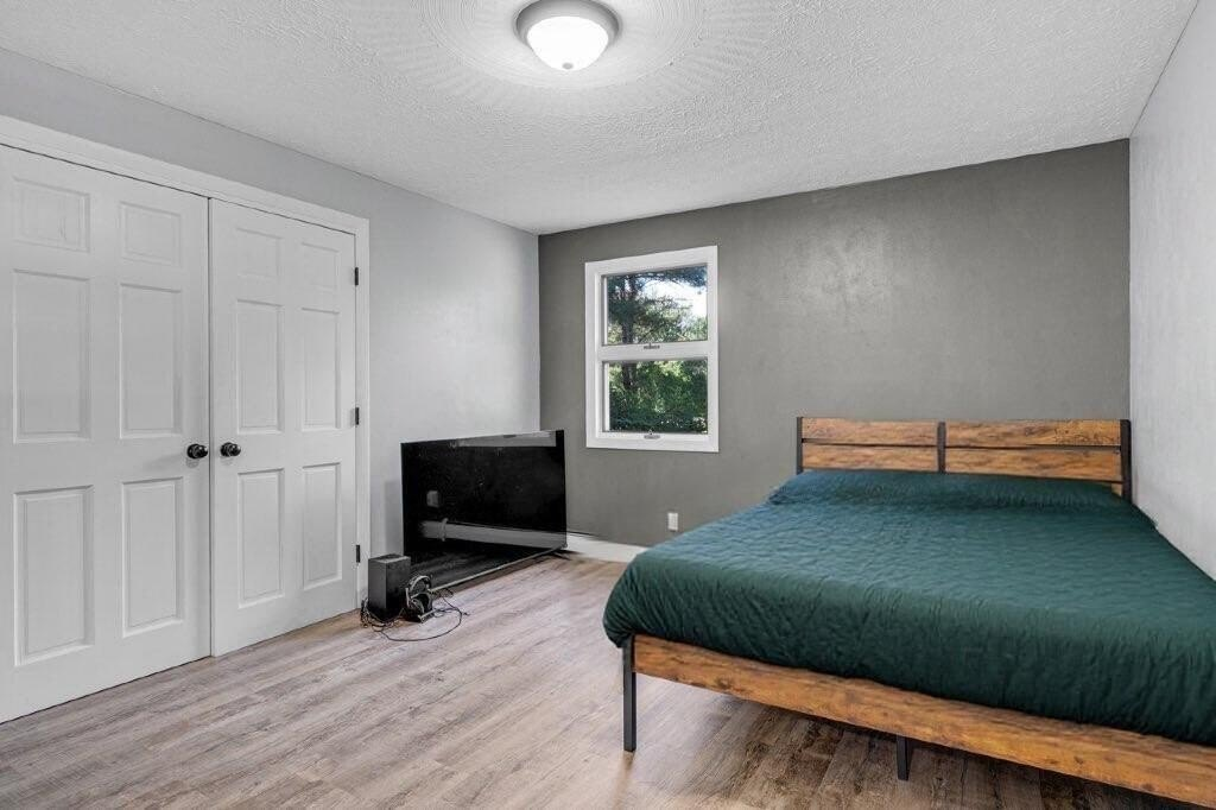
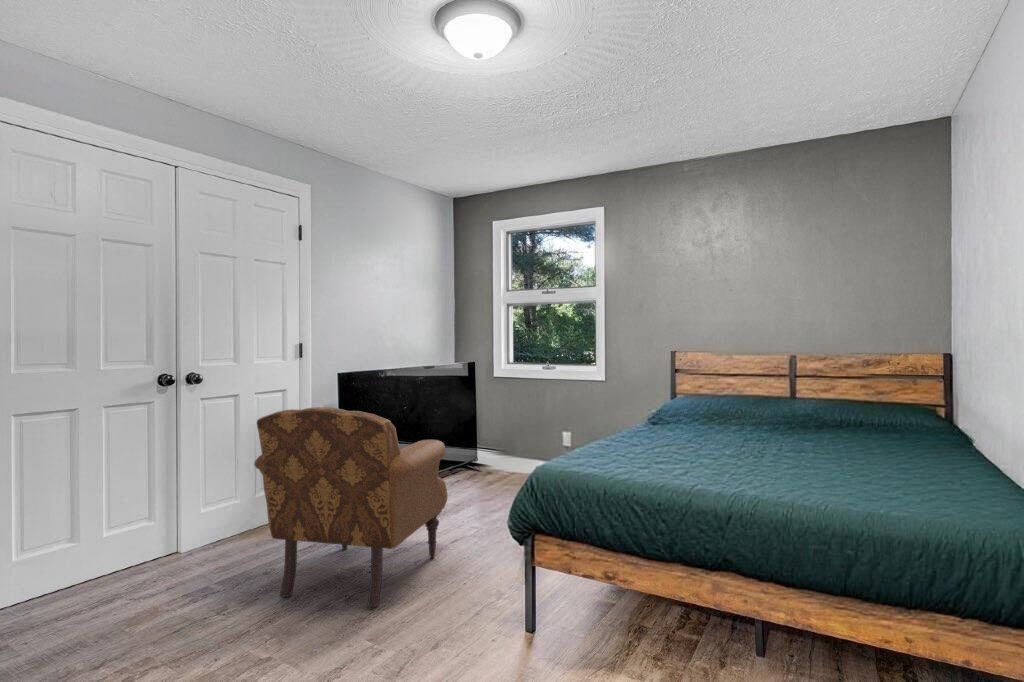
+ armchair [253,406,449,608]
